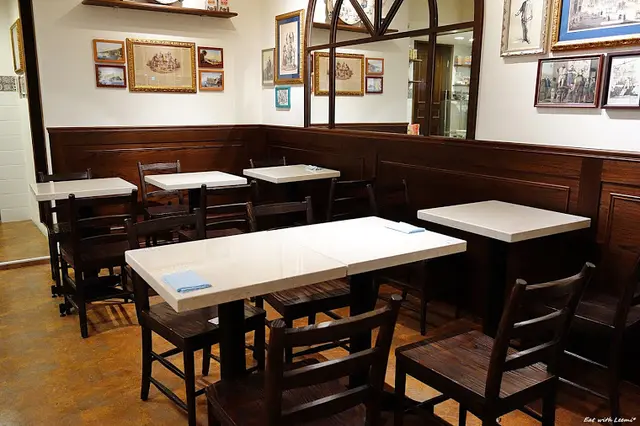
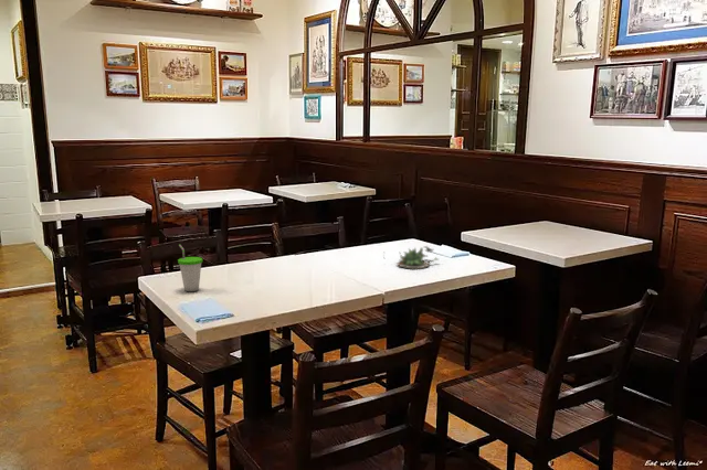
+ succulent plant [382,245,440,269]
+ cup [177,244,203,292]
